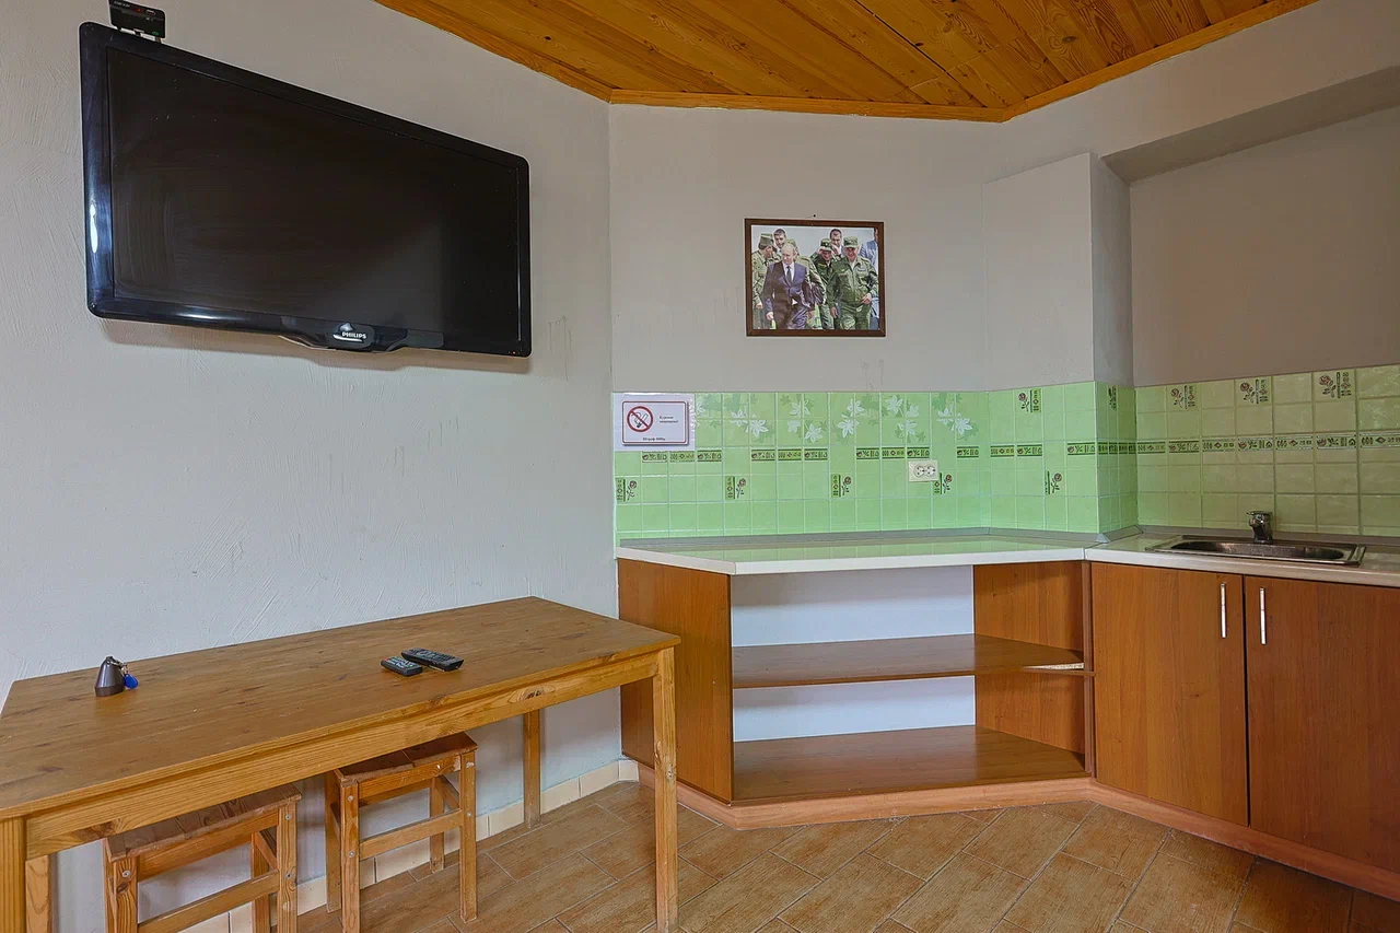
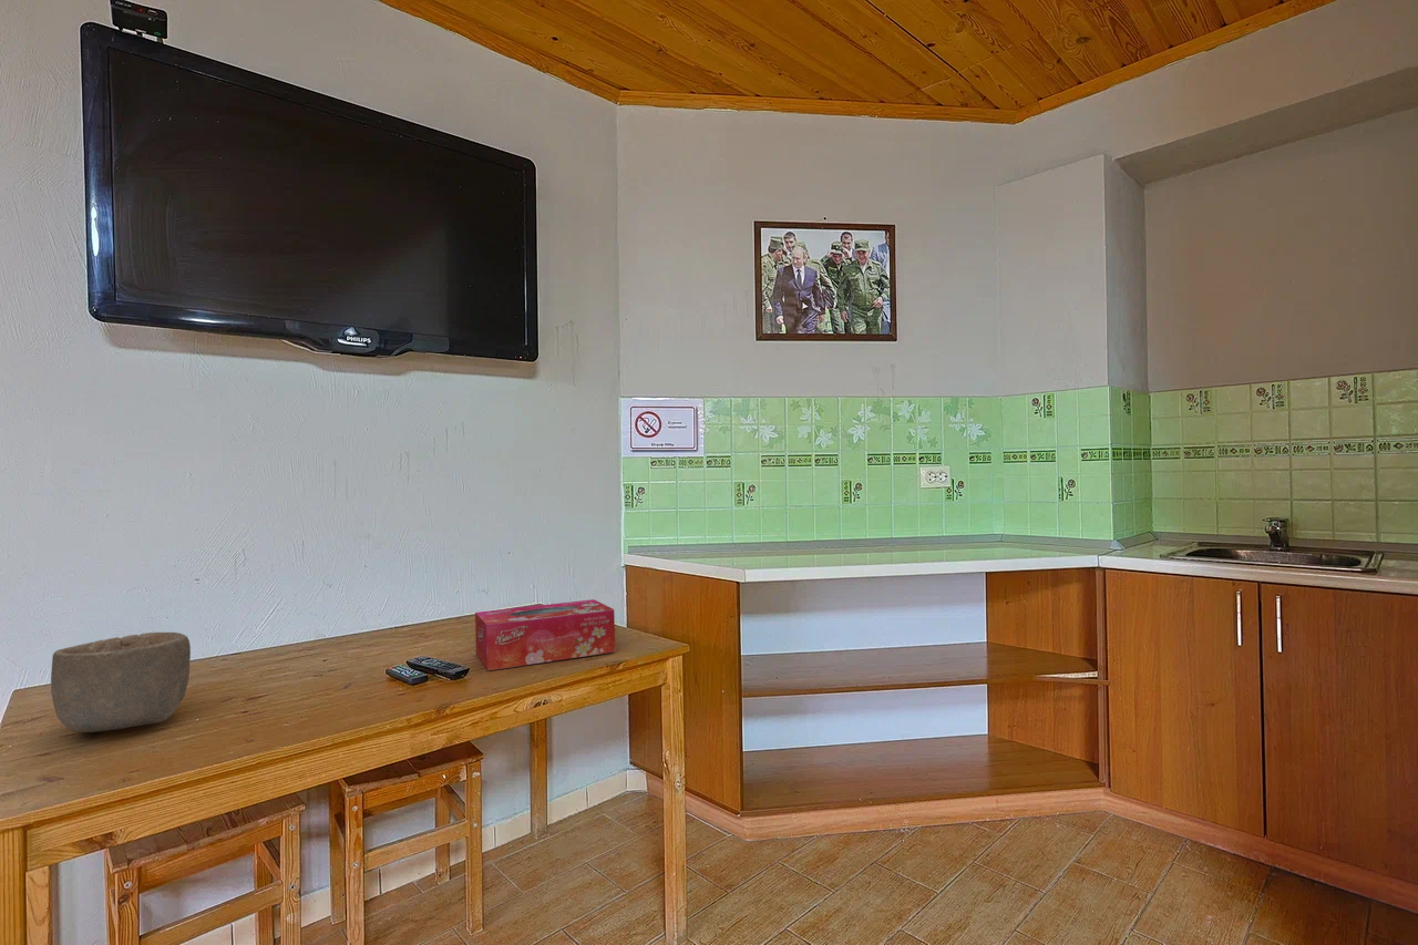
+ bowl [50,631,192,733]
+ tissue box [474,598,616,671]
